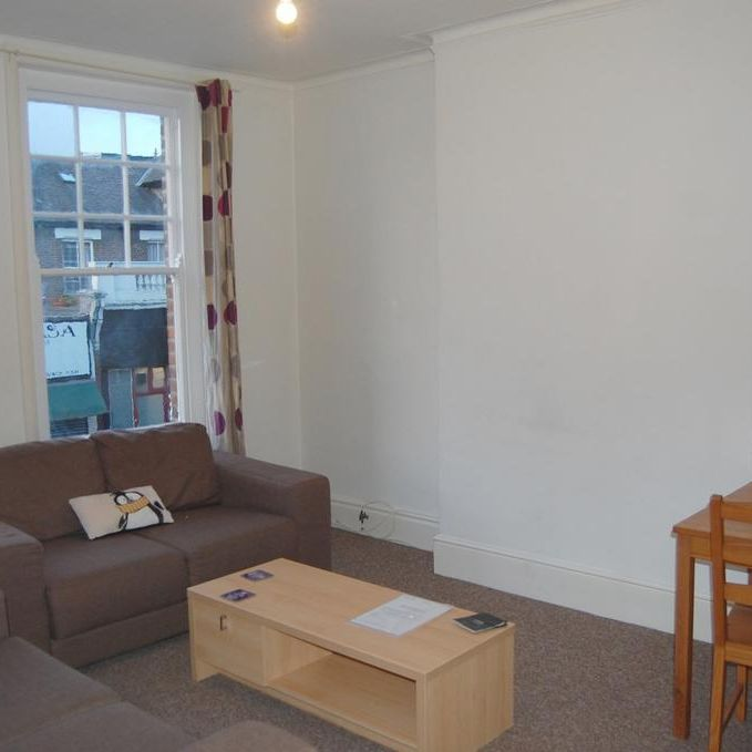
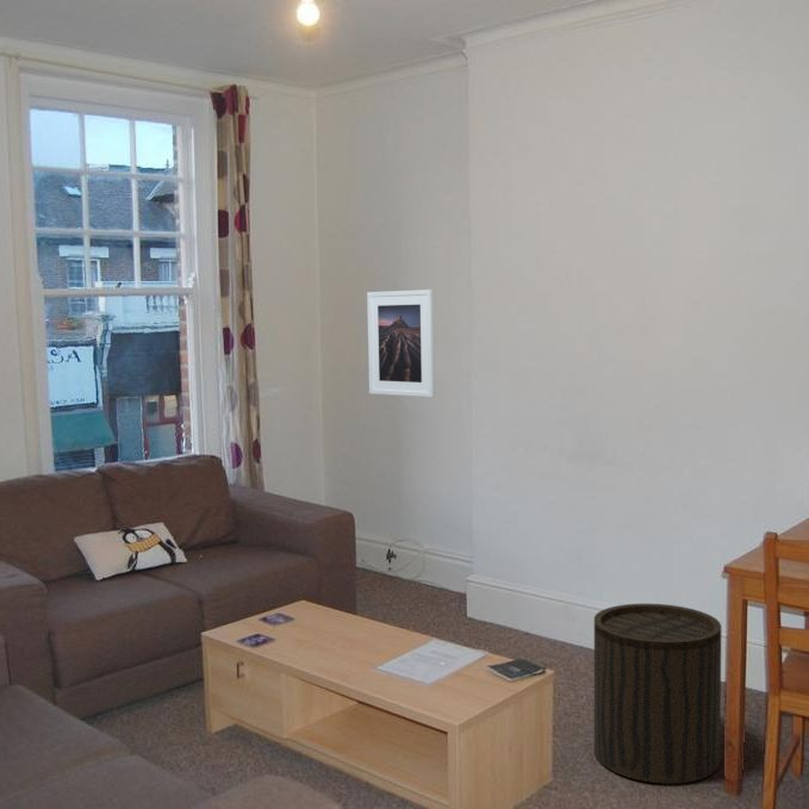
+ stool [593,603,722,784]
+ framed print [366,288,436,398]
